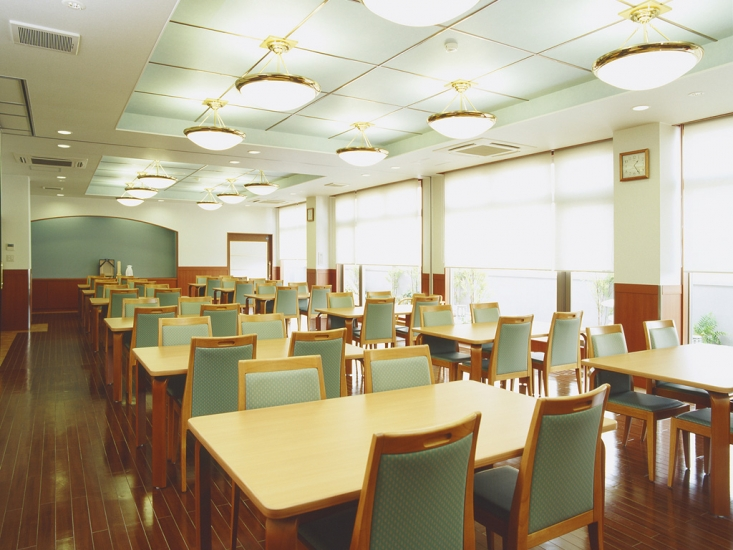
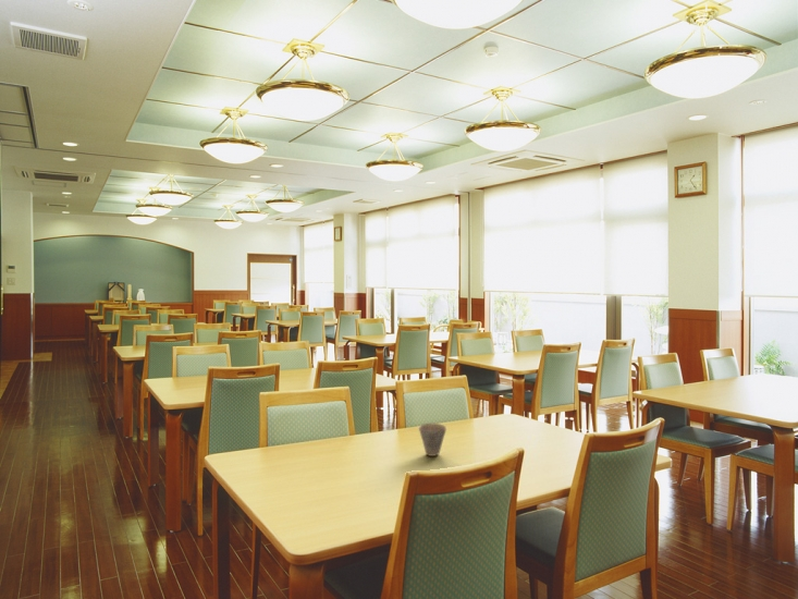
+ cup [418,423,447,457]
